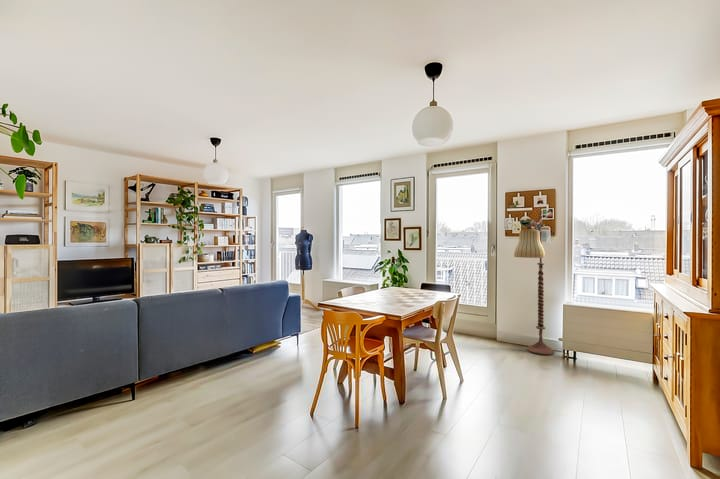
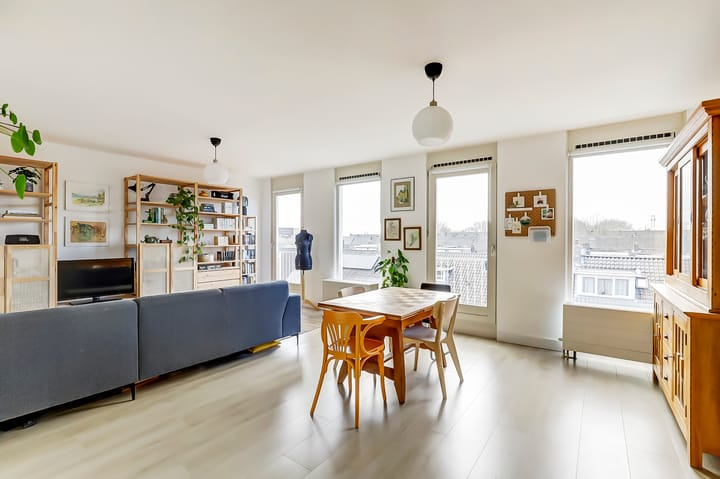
- floor lamp [513,210,556,356]
